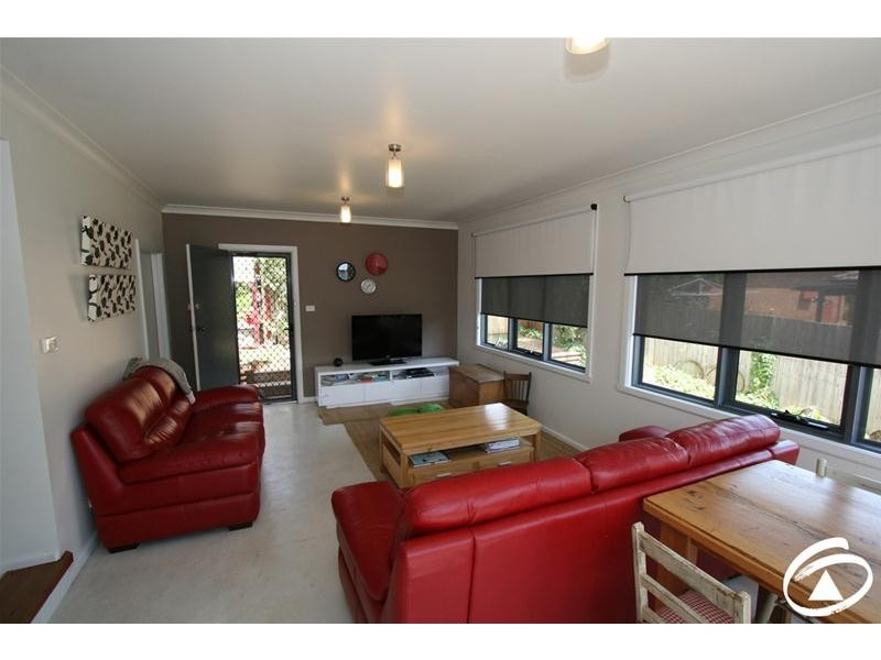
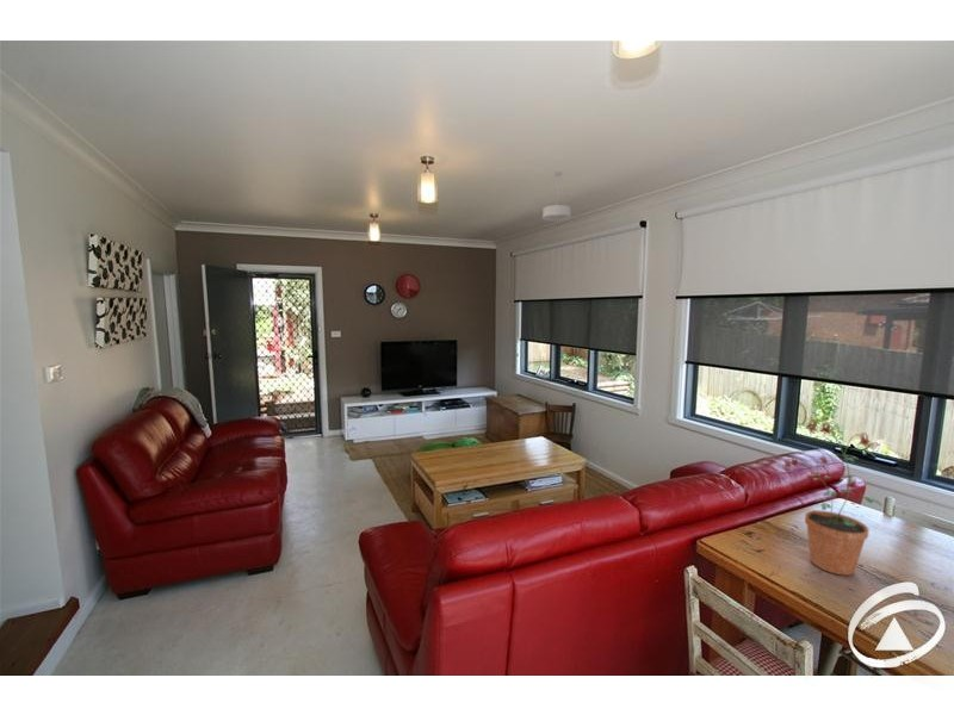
+ potted plant [782,418,882,577]
+ pendant light [541,170,572,223]
